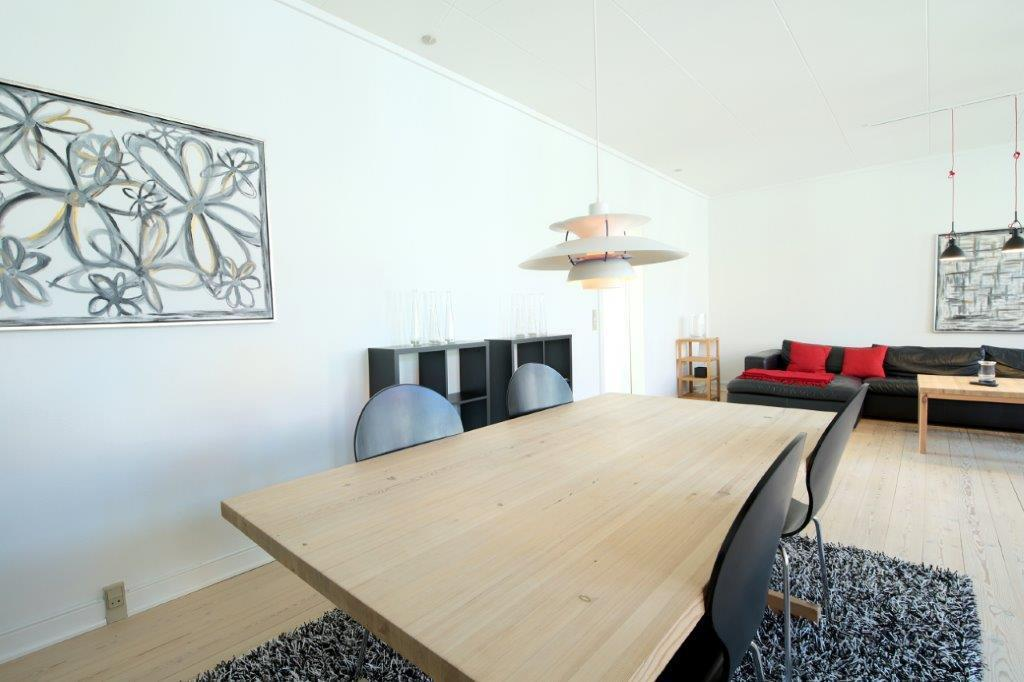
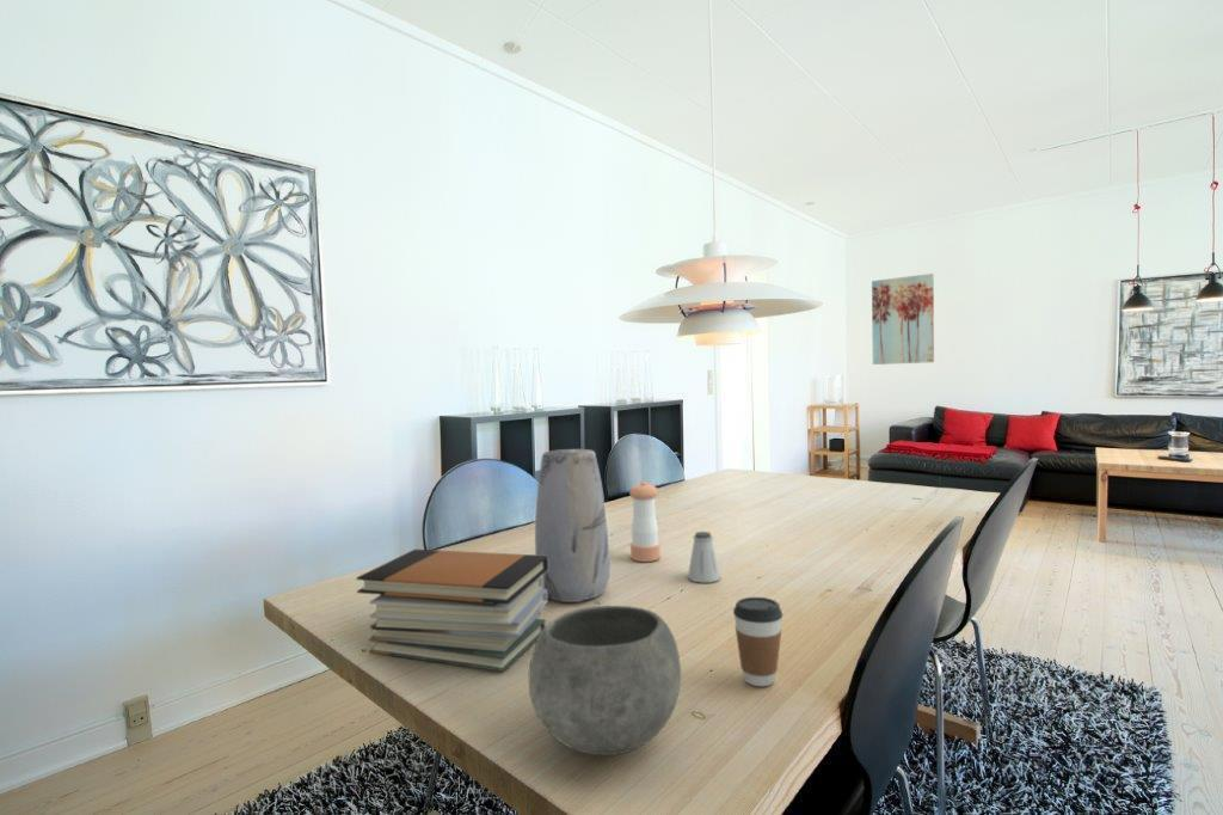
+ bowl [528,605,682,756]
+ coffee cup [732,596,783,687]
+ vase [534,448,612,603]
+ wall art [871,272,935,366]
+ saltshaker [687,531,721,583]
+ pepper shaker [628,480,662,563]
+ book stack [356,549,548,673]
